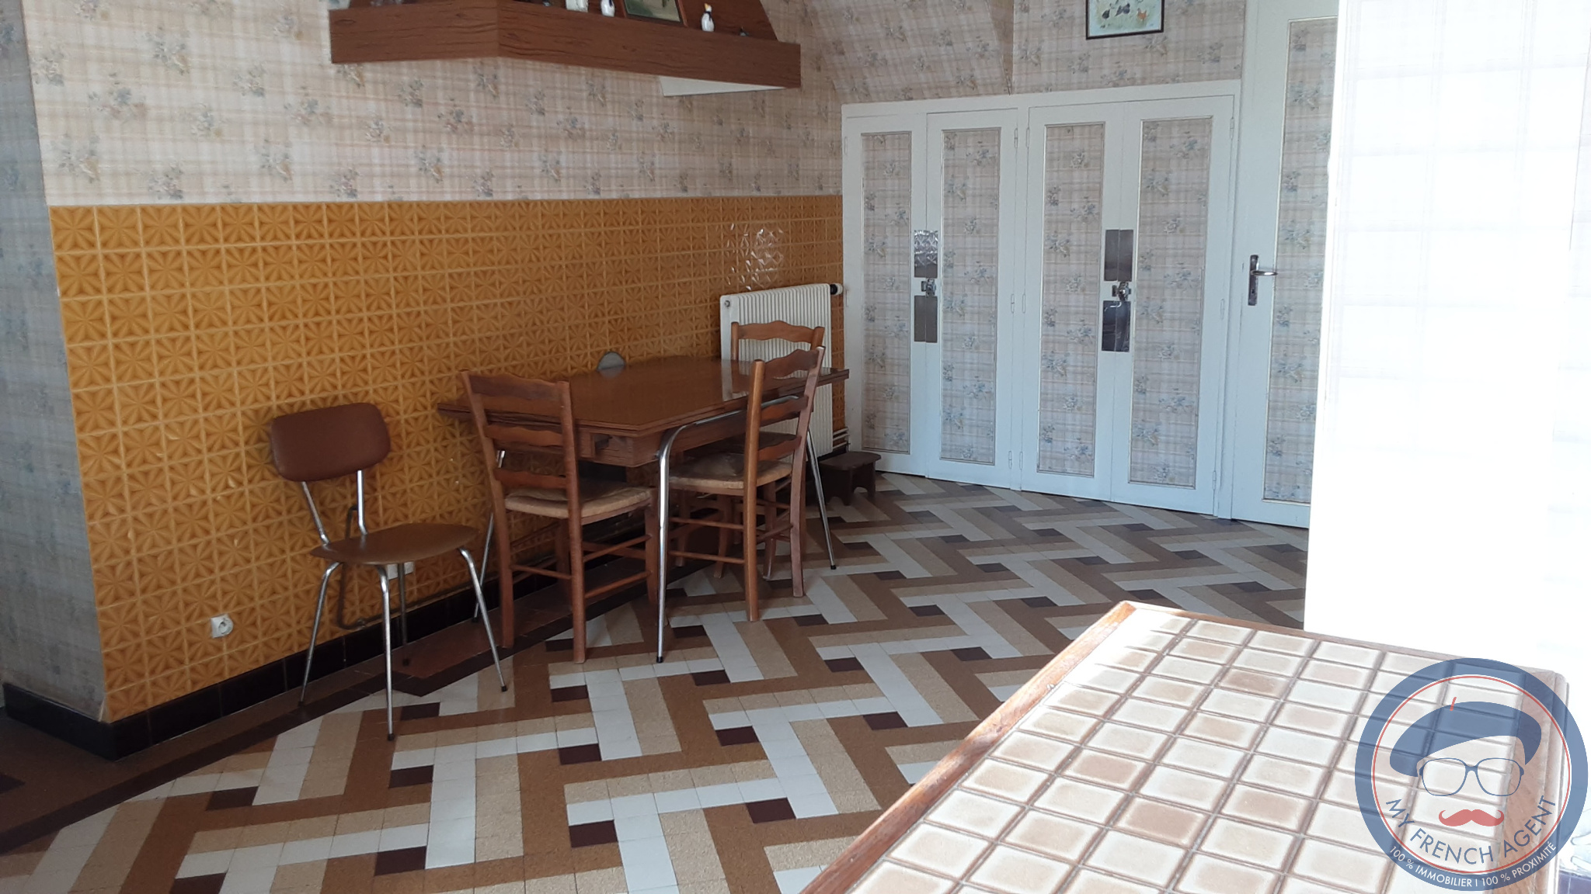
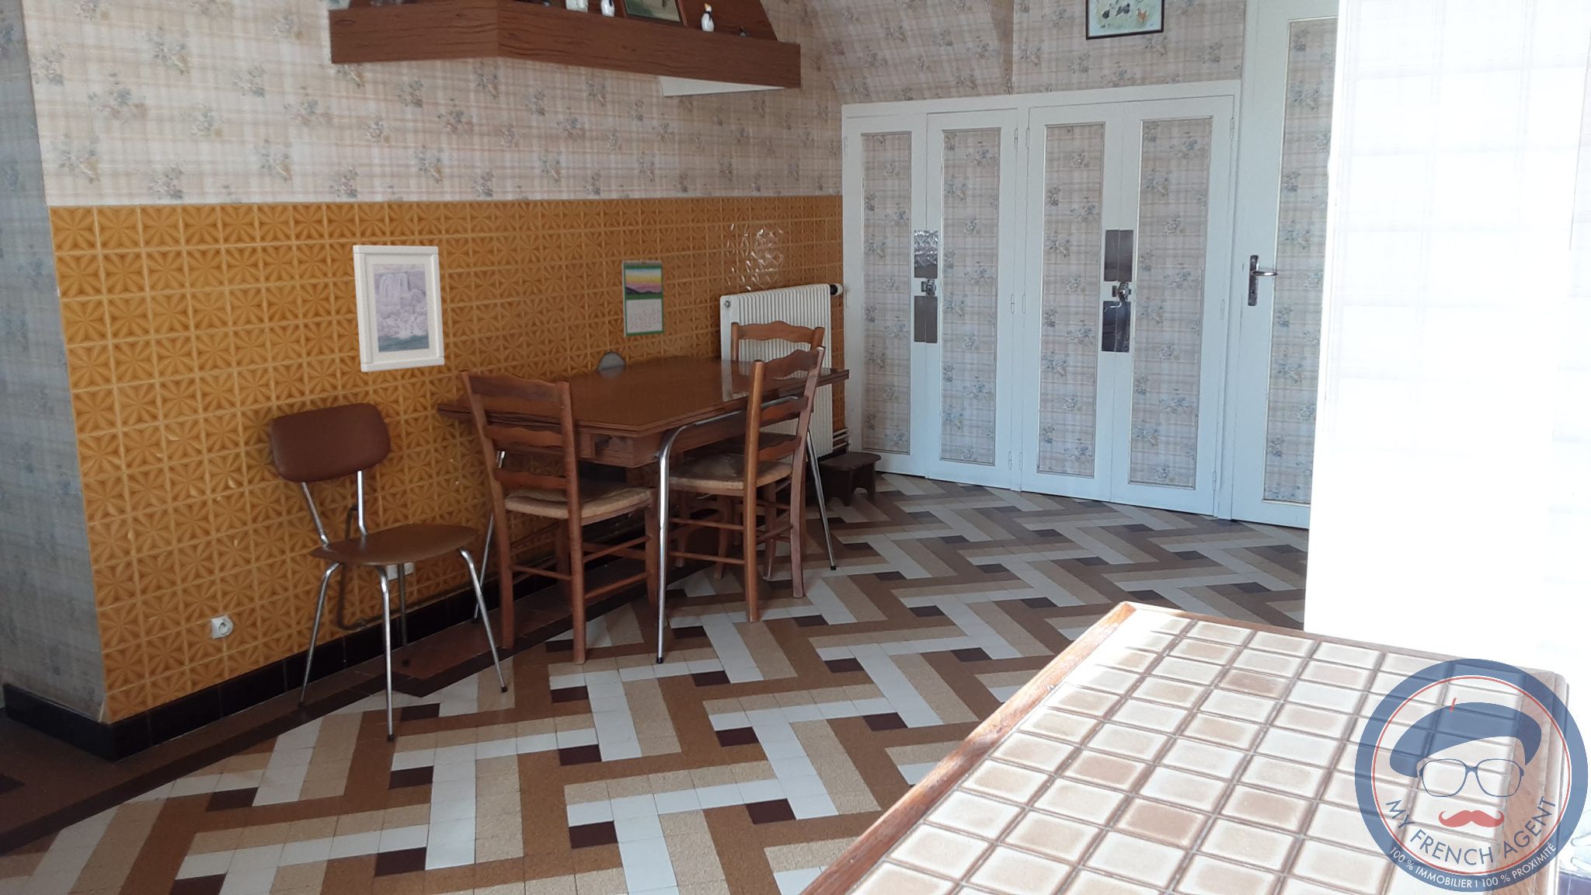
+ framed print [352,245,445,373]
+ calendar [621,259,665,338]
